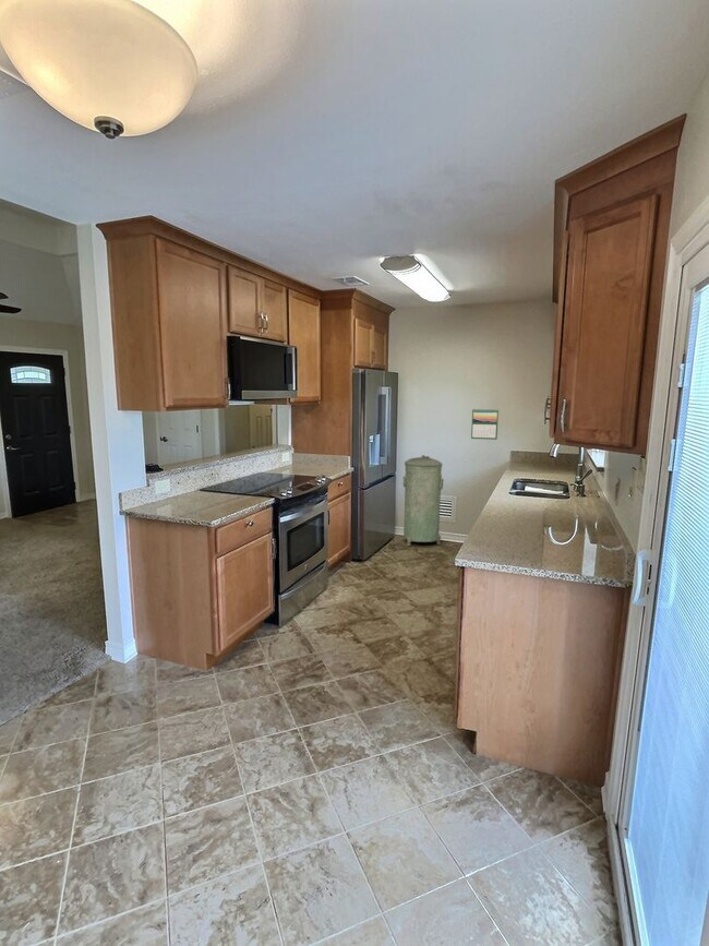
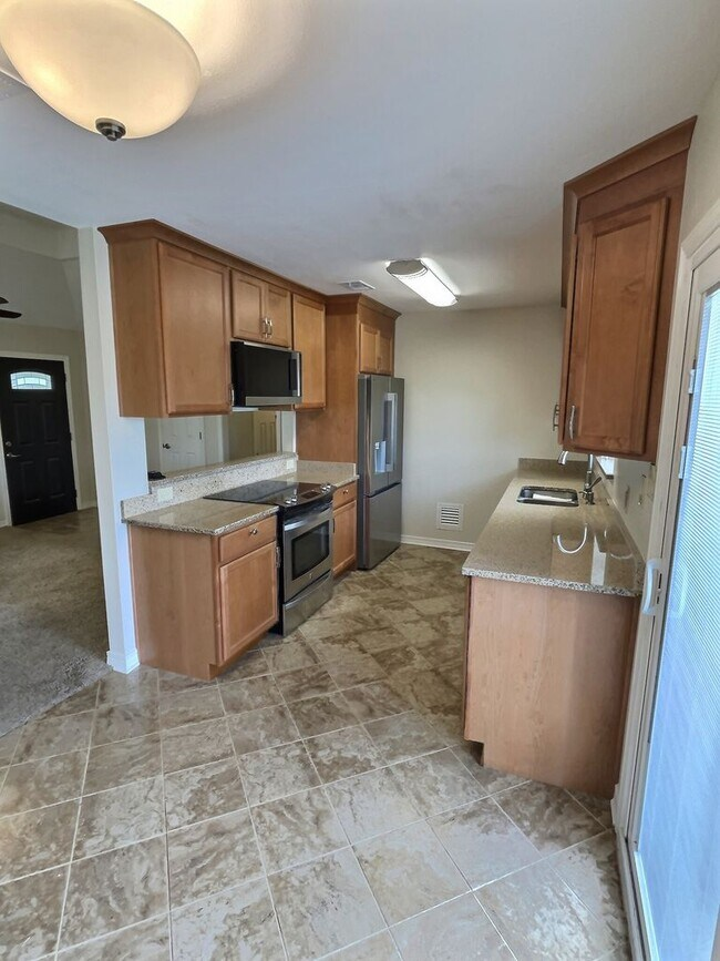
- calendar [470,407,500,441]
- trash can [402,454,445,548]
